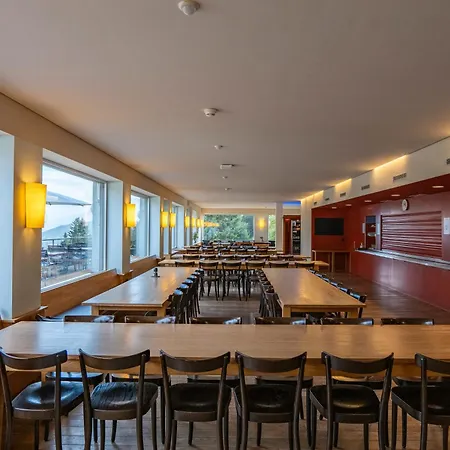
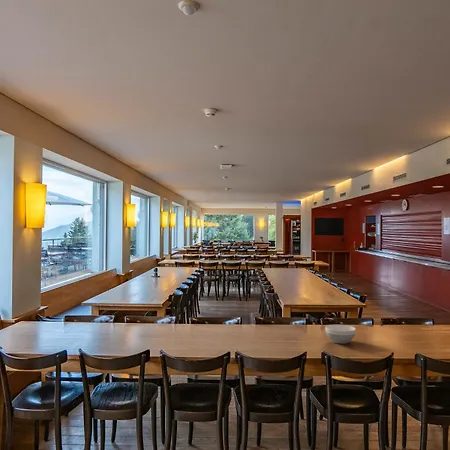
+ bowl [324,324,357,345]
